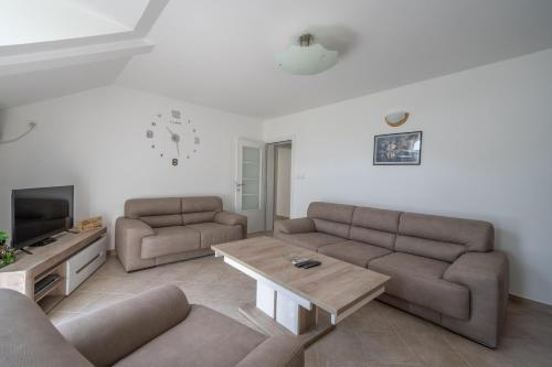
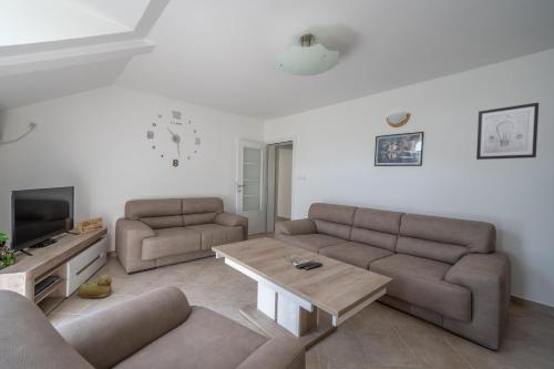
+ rubber duck [78,274,113,299]
+ wall art [475,102,540,161]
